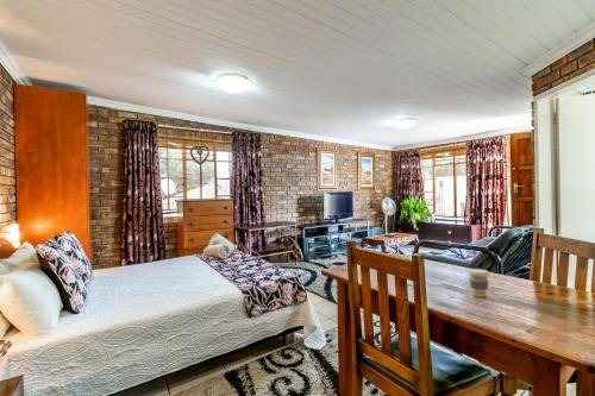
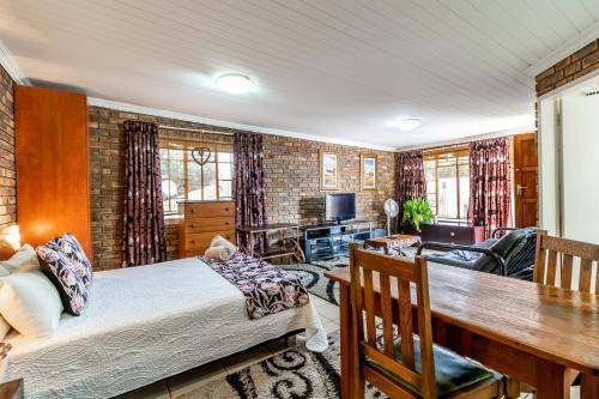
- coffee cup [466,268,490,298]
